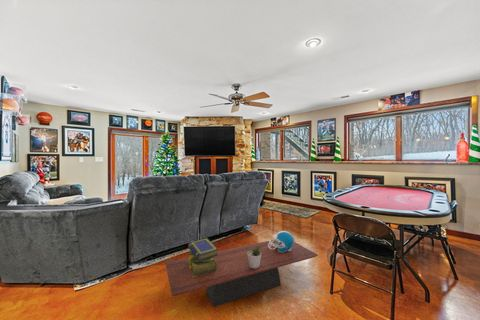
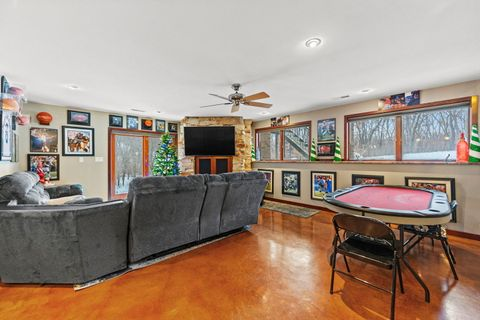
- football helmet [268,230,295,253]
- coffee table [164,239,319,308]
- potted plant [247,243,263,269]
- stack of books [187,237,219,277]
